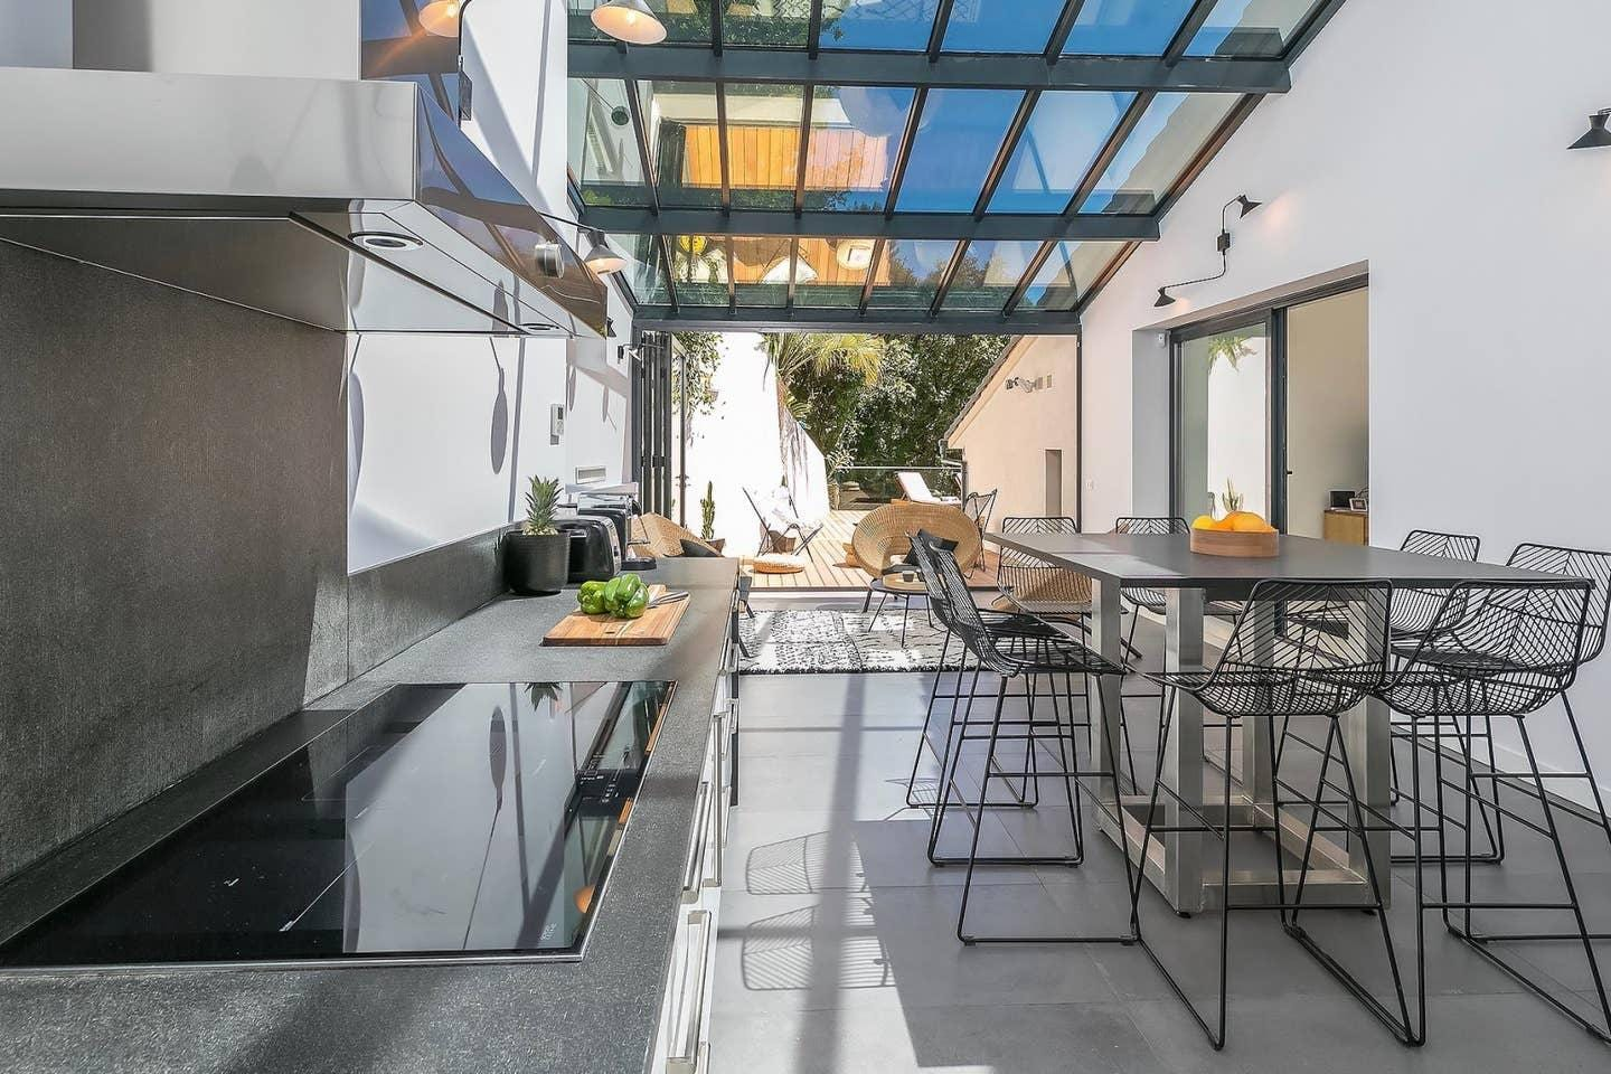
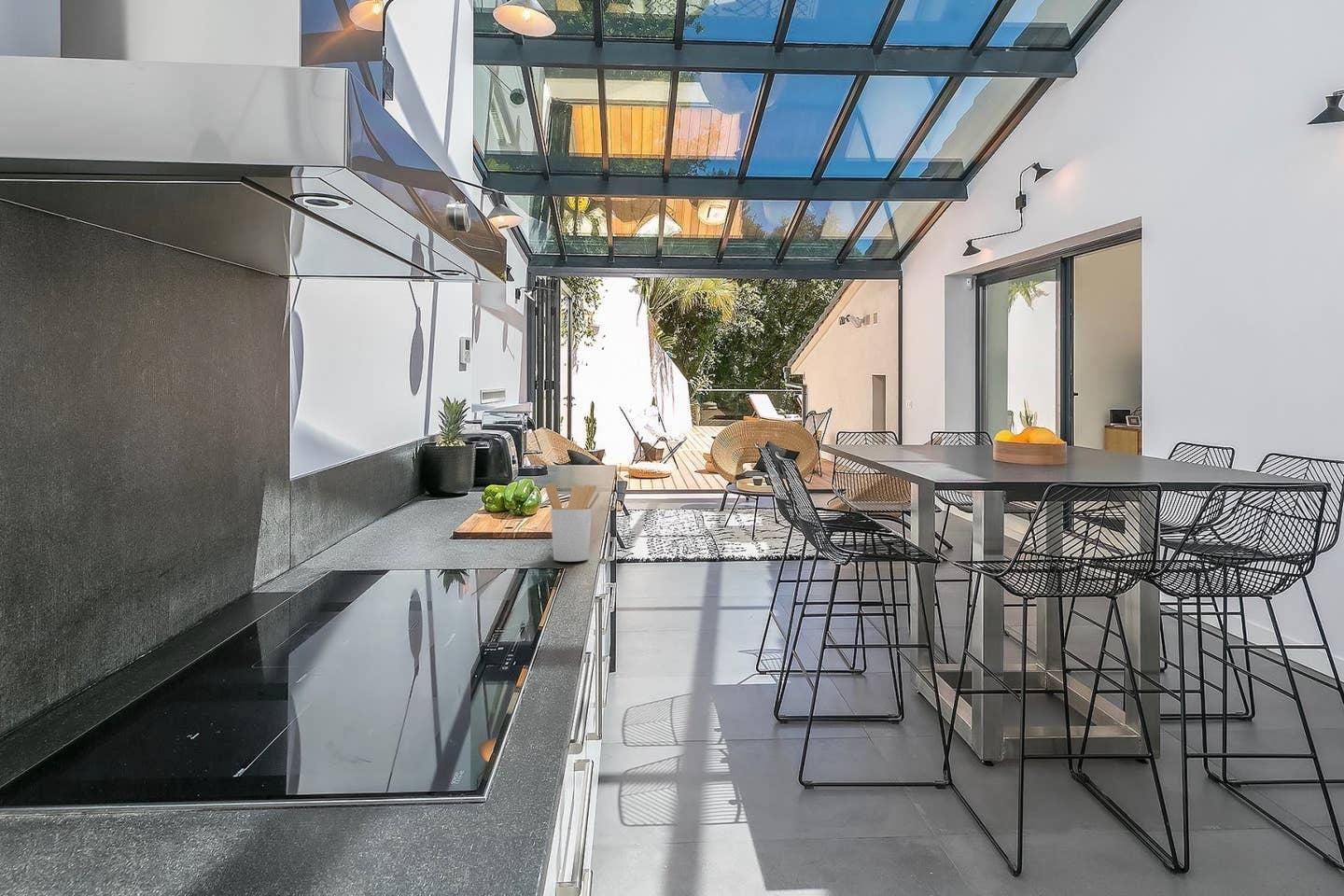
+ utensil holder [545,482,600,563]
